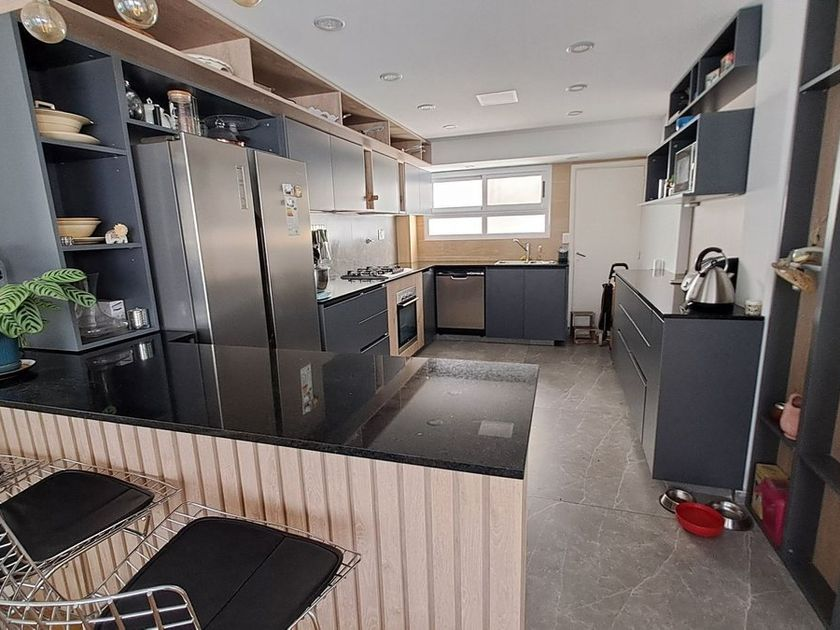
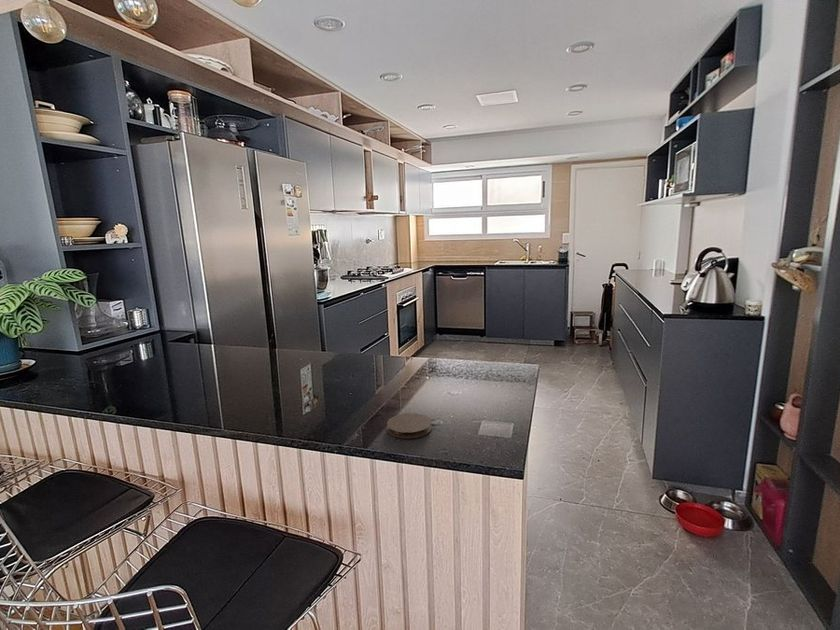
+ coaster [386,412,433,439]
